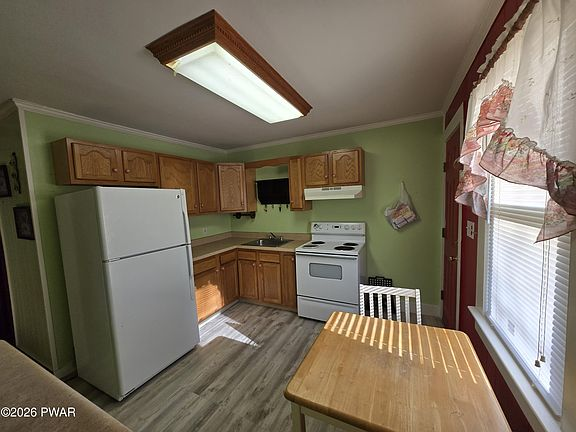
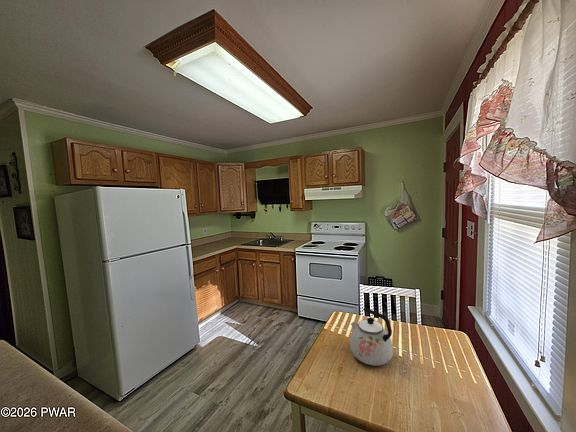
+ kettle [349,307,394,367]
